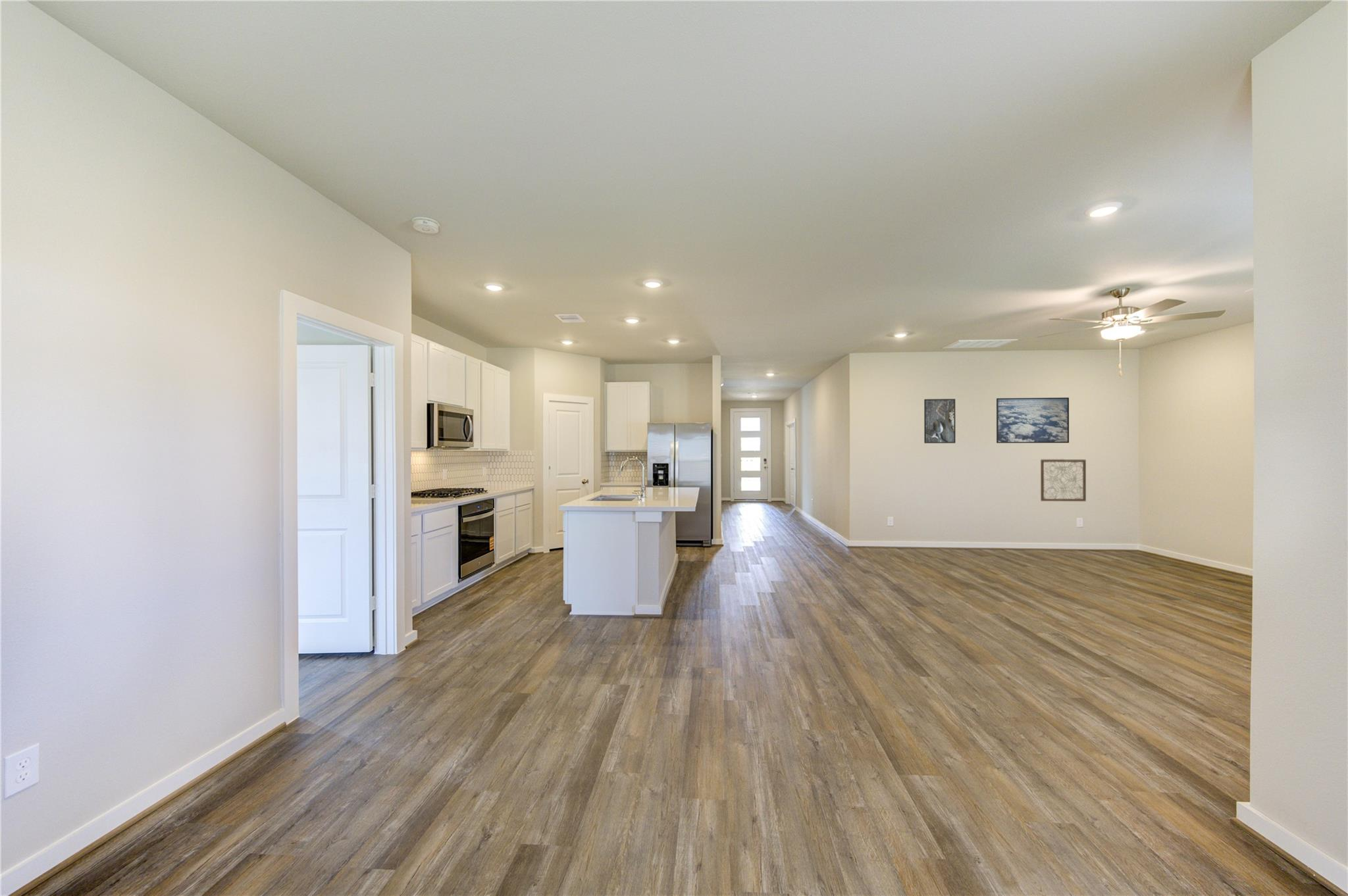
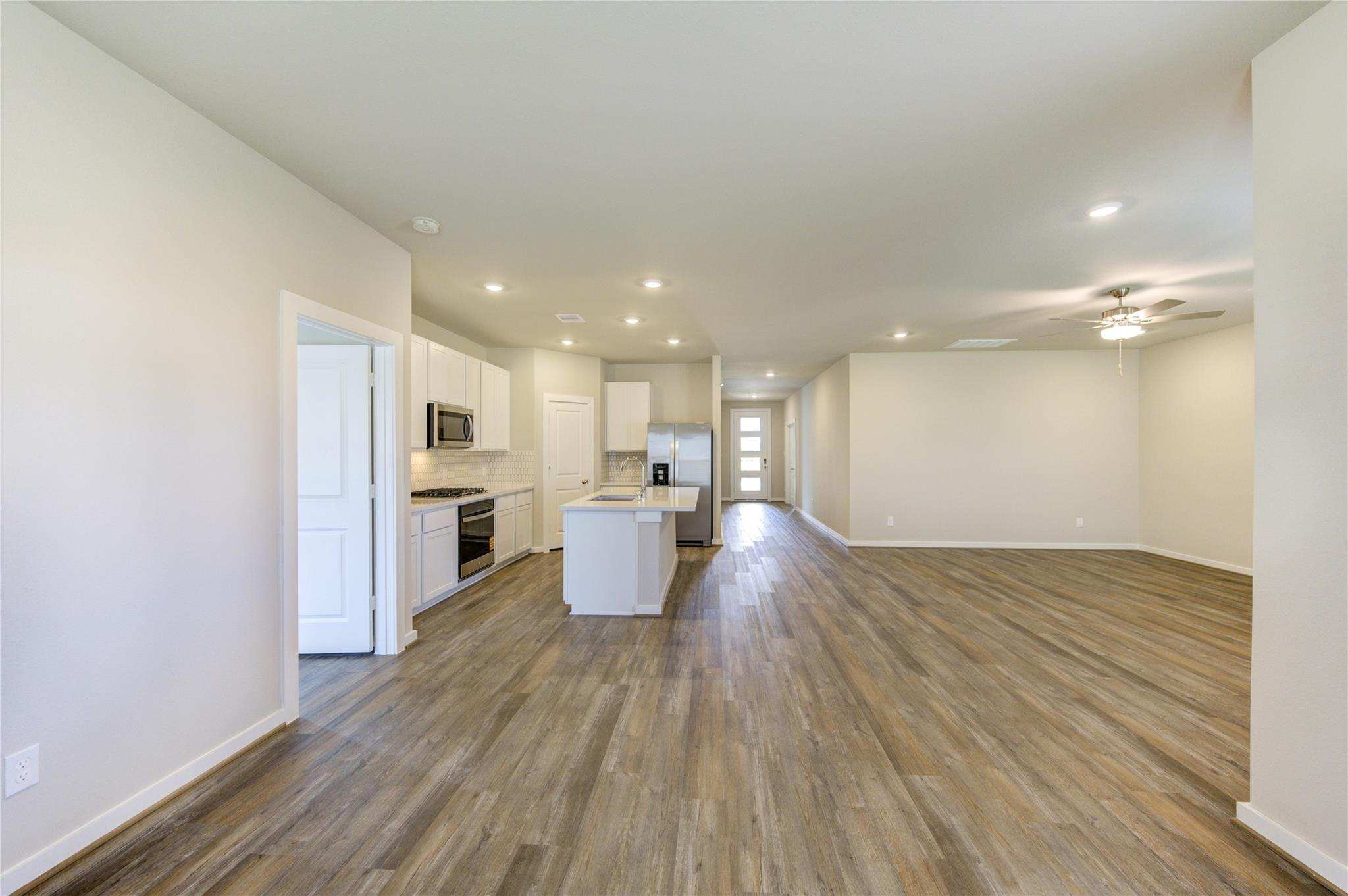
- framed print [996,397,1070,444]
- wall art [1040,458,1087,502]
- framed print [923,398,956,444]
